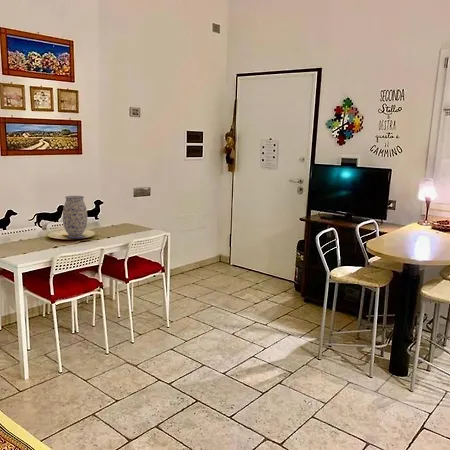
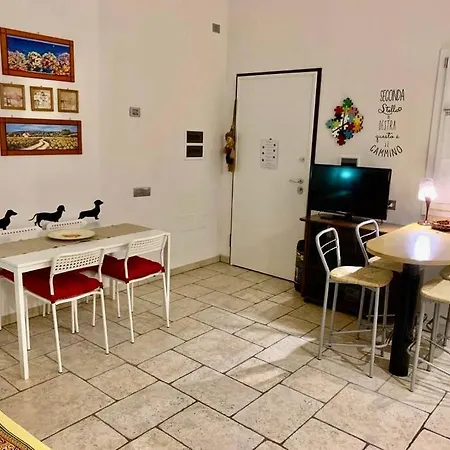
- vase [62,195,88,239]
